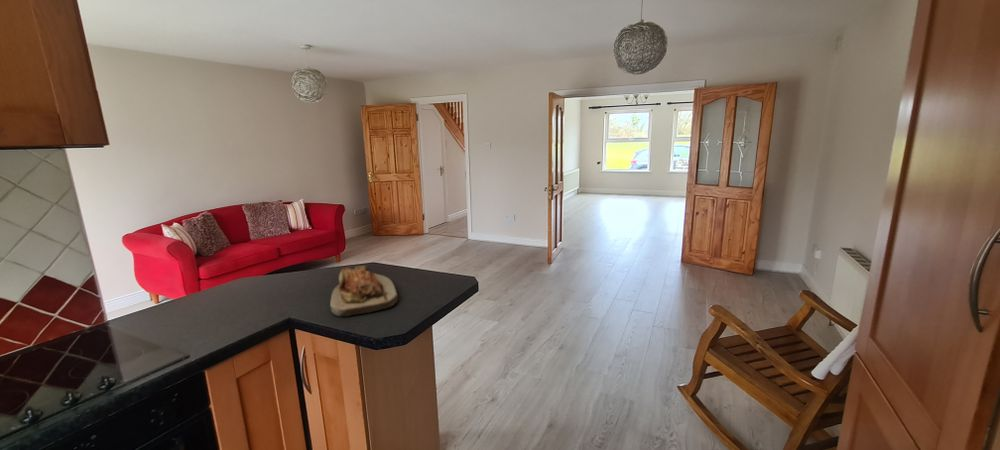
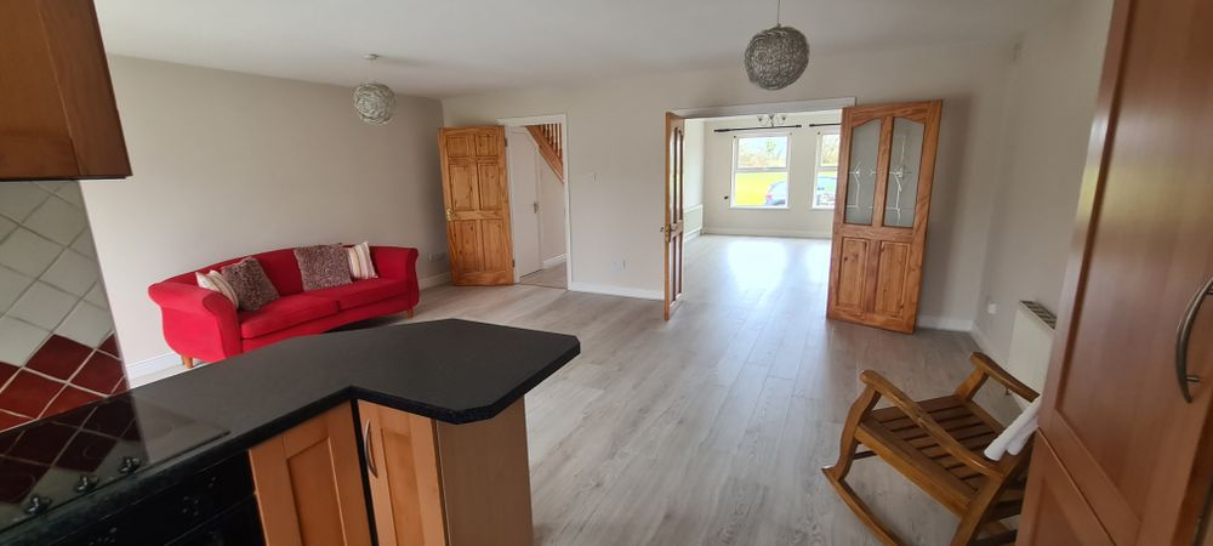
- cutting board [329,265,400,317]
